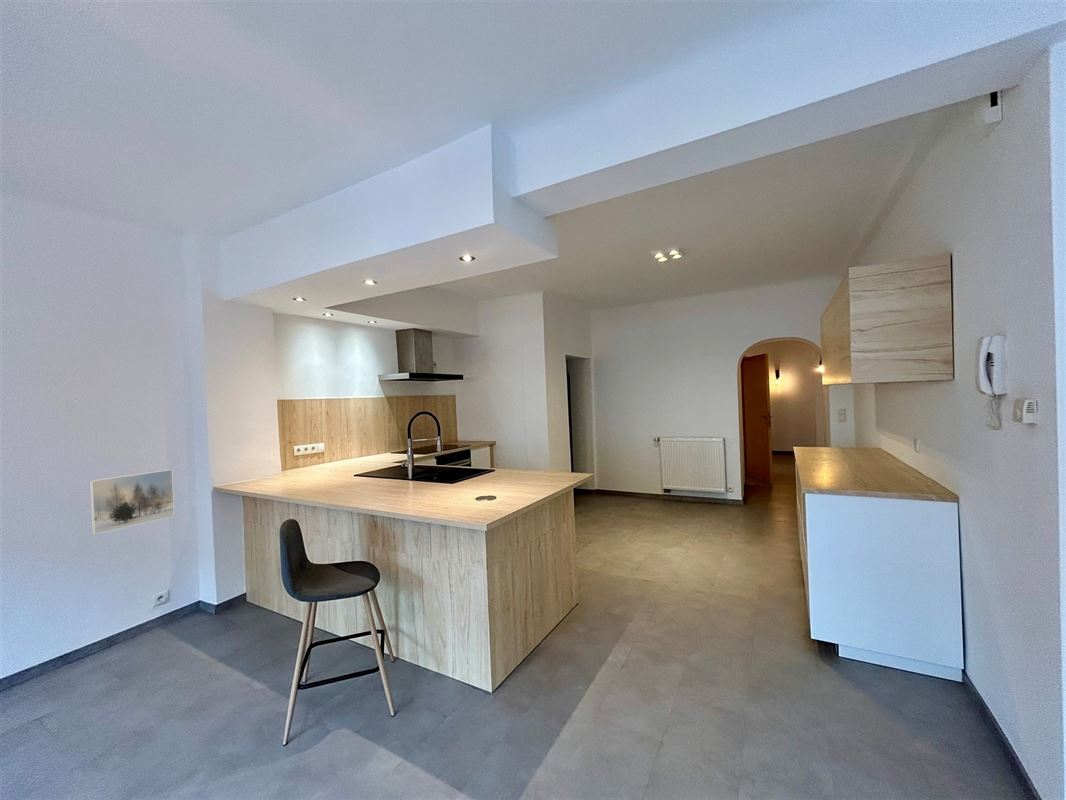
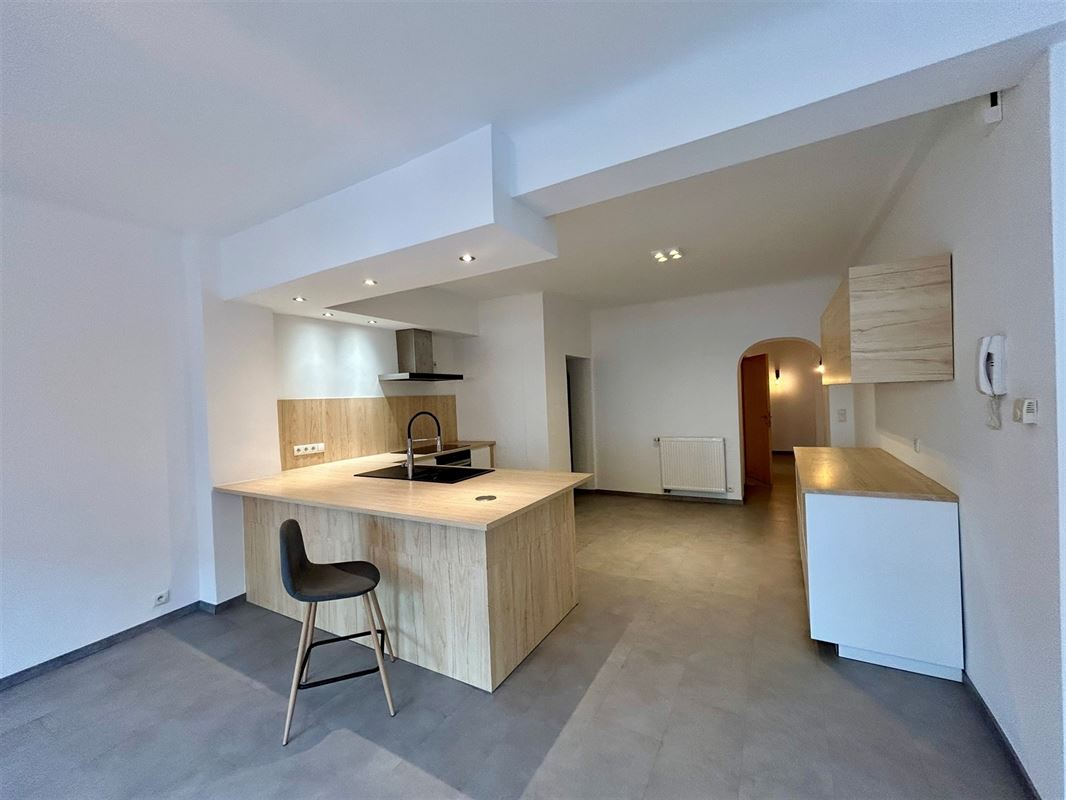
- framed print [89,468,176,535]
